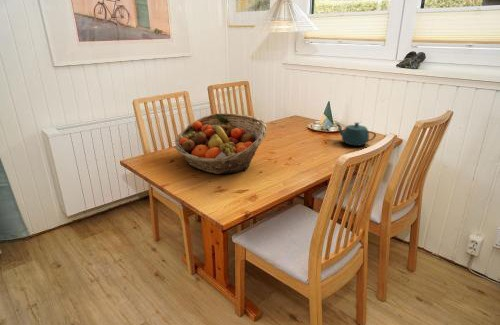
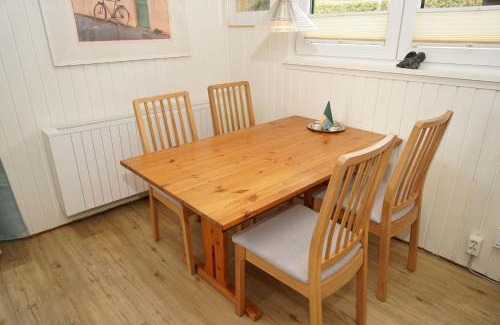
- teapot [336,121,377,147]
- fruit basket [174,112,268,175]
